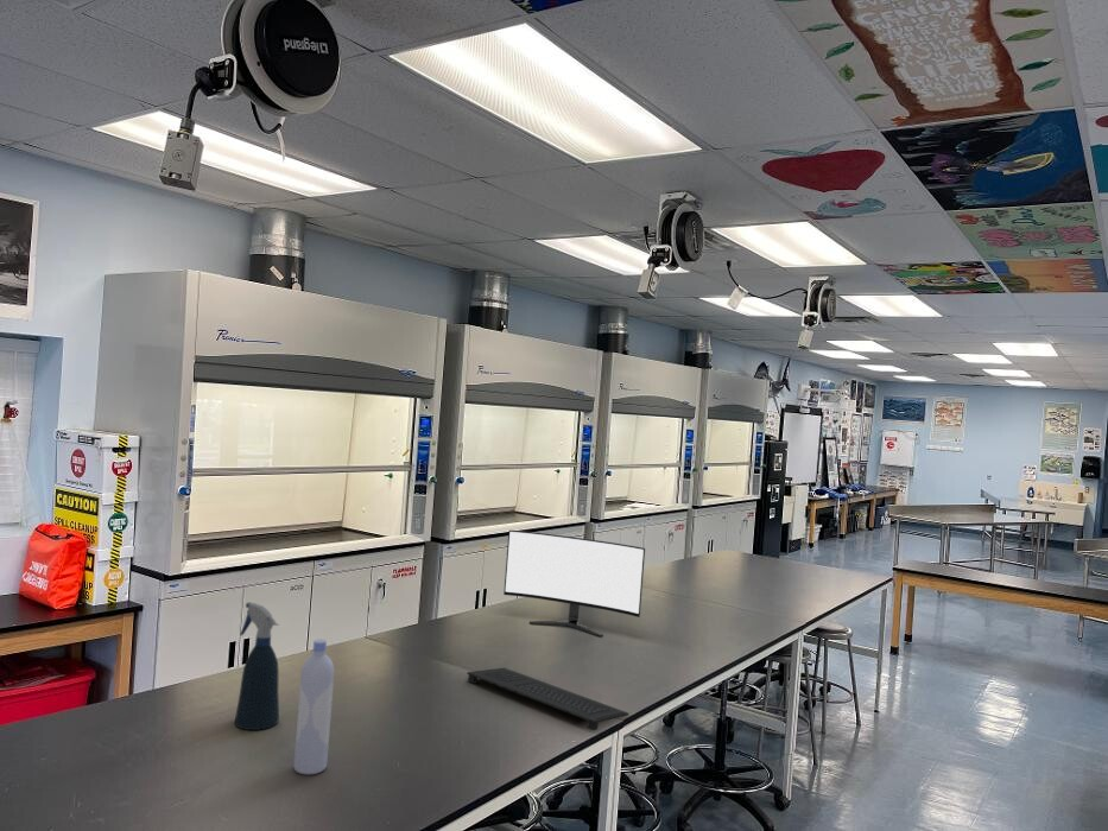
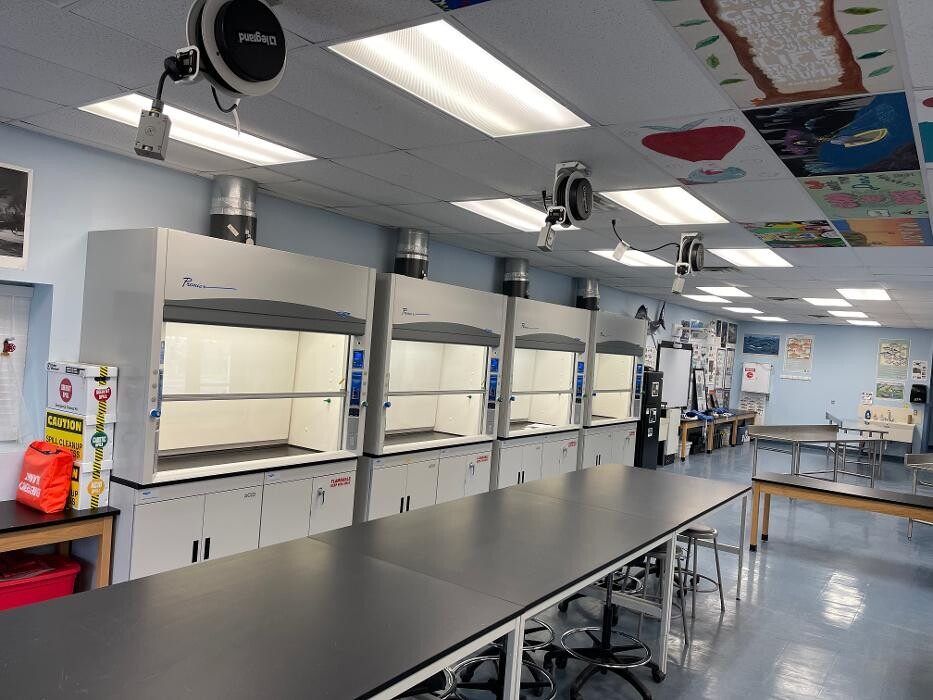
- keyboard [466,667,631,731]
- bottle [292,637,335,776]
- monitor [502,529,646,637]
- spray bottle [234,602,280,731]
